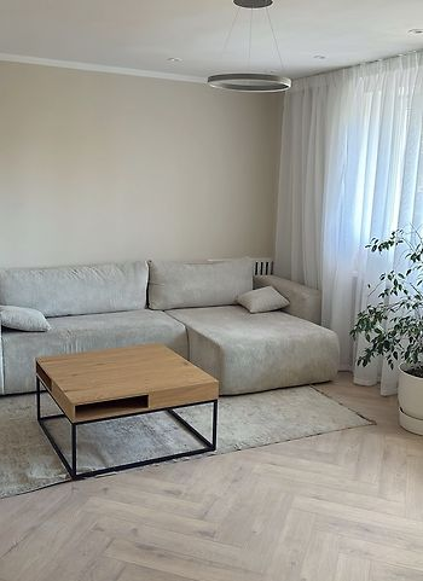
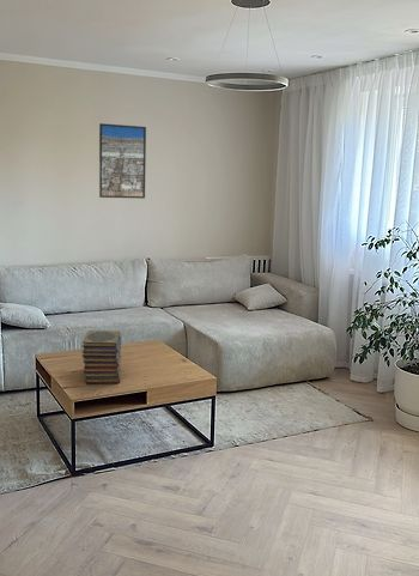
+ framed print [98,122,147,200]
+ book stack [81,329,122,384]
